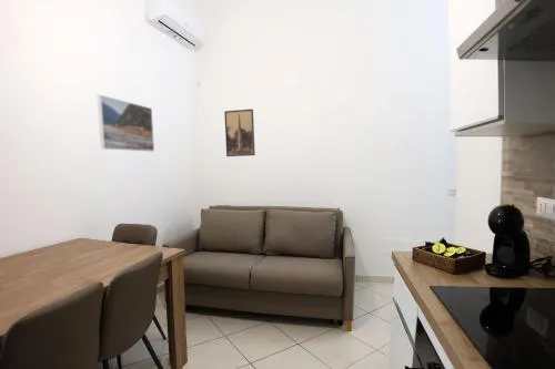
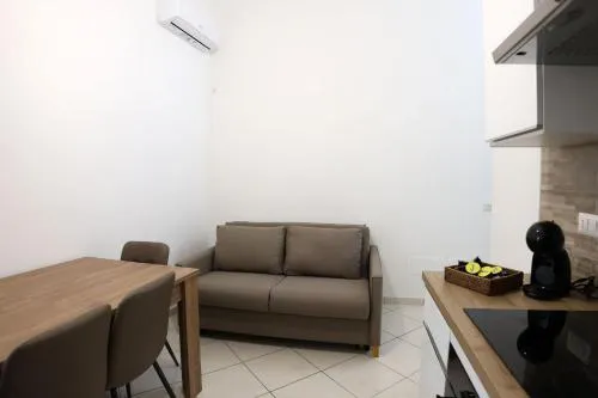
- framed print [97,94,155,153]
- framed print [223,107,256,157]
